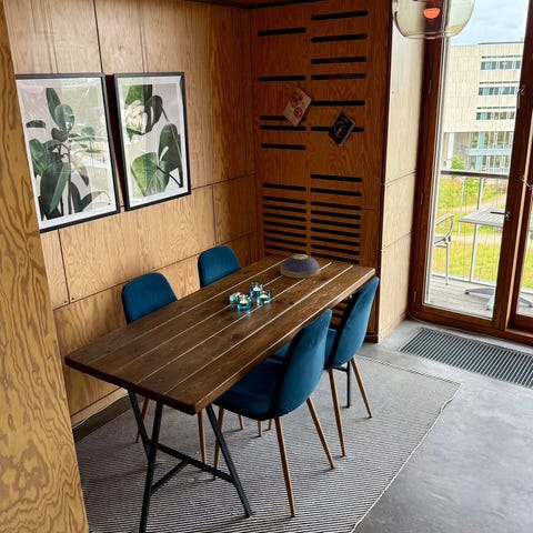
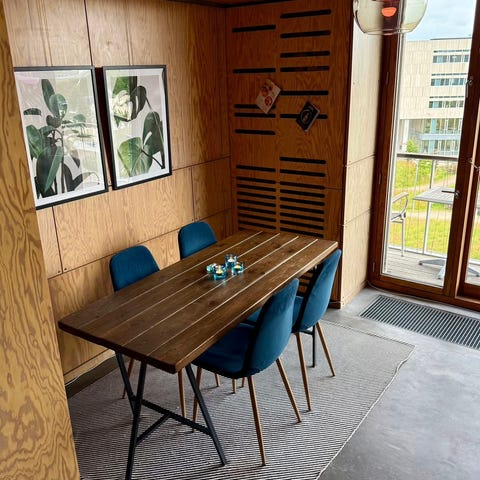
- decorative bowl [279,253,322,279]
